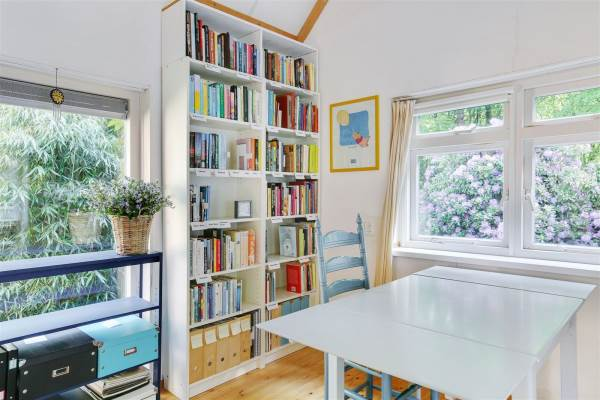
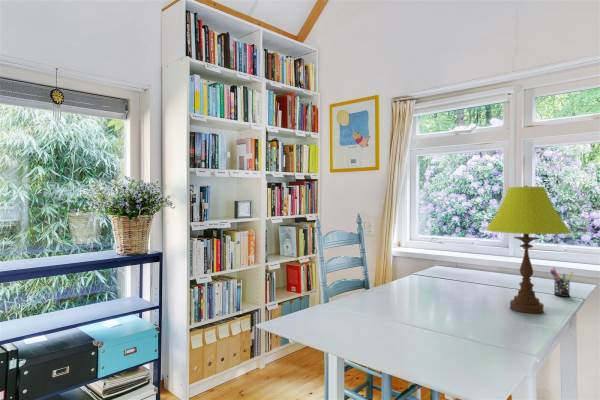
+ table lamp [484,185,572,314]
+ pen holder [549,267,574,298]
